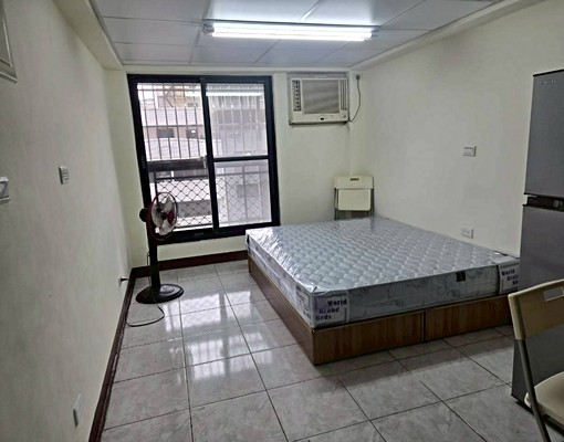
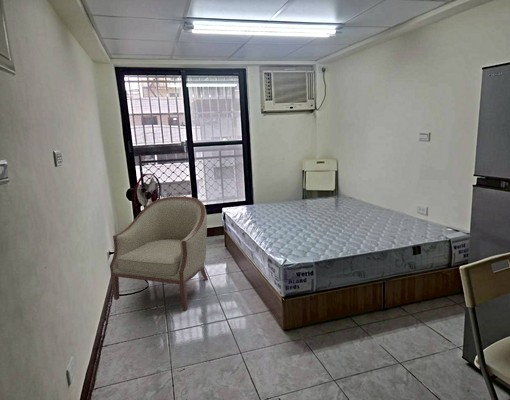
+ chair [109,195,209,311]
